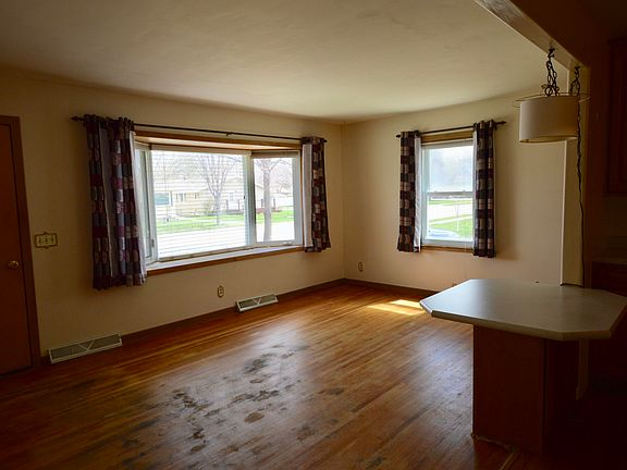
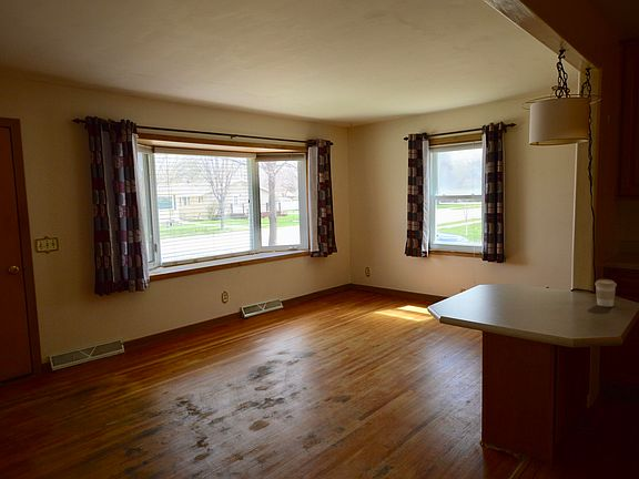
+ coffee cup [594,278,618,307]
